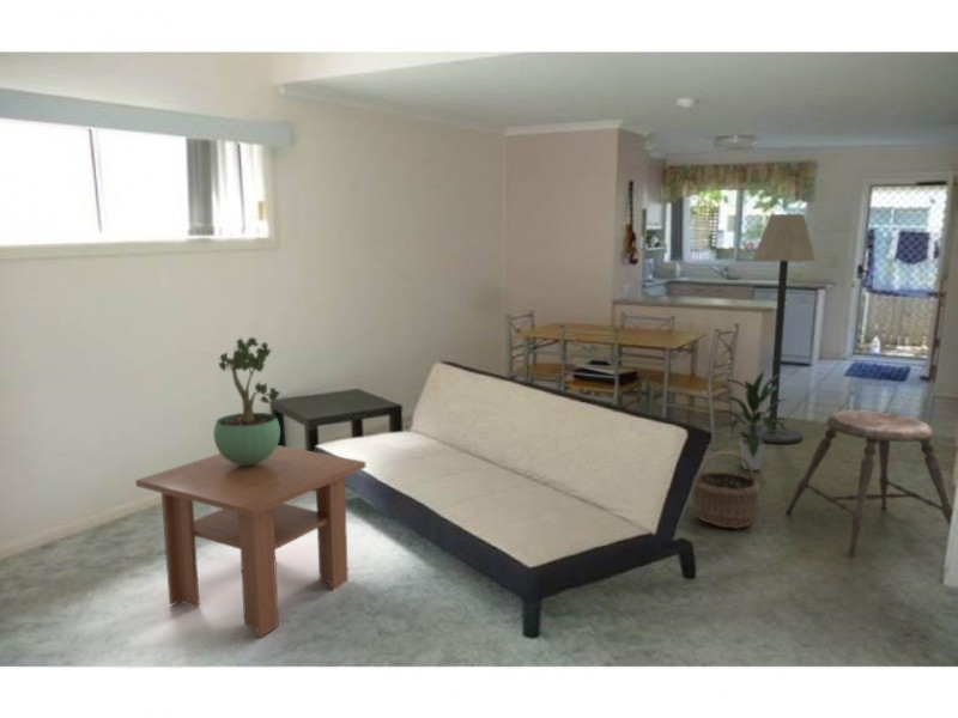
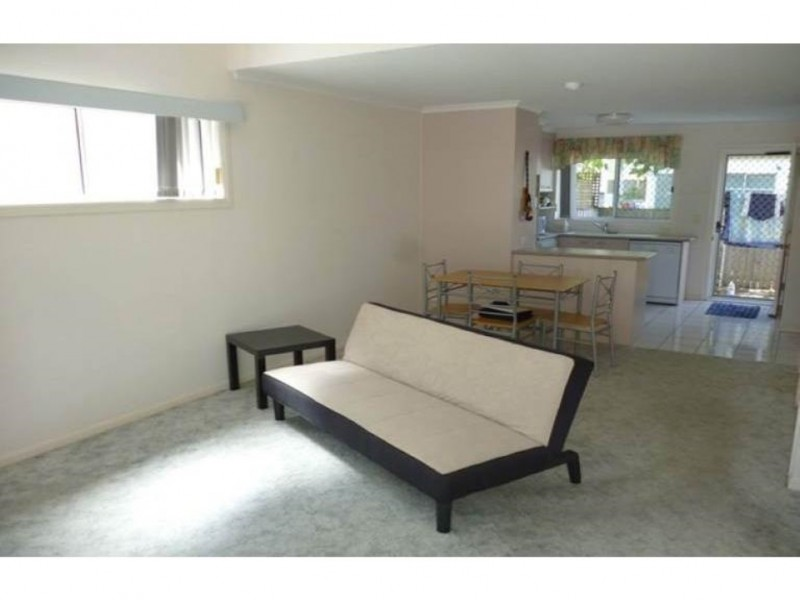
- wicker basket [691,450,760,530]
- coffee table [134,444,366,639]
- potted plant [212,336,281,466]
- floor lamp [741,213,818,444]
- indoor plant [711,370,792,471]
- stool [784,409,954,558]
